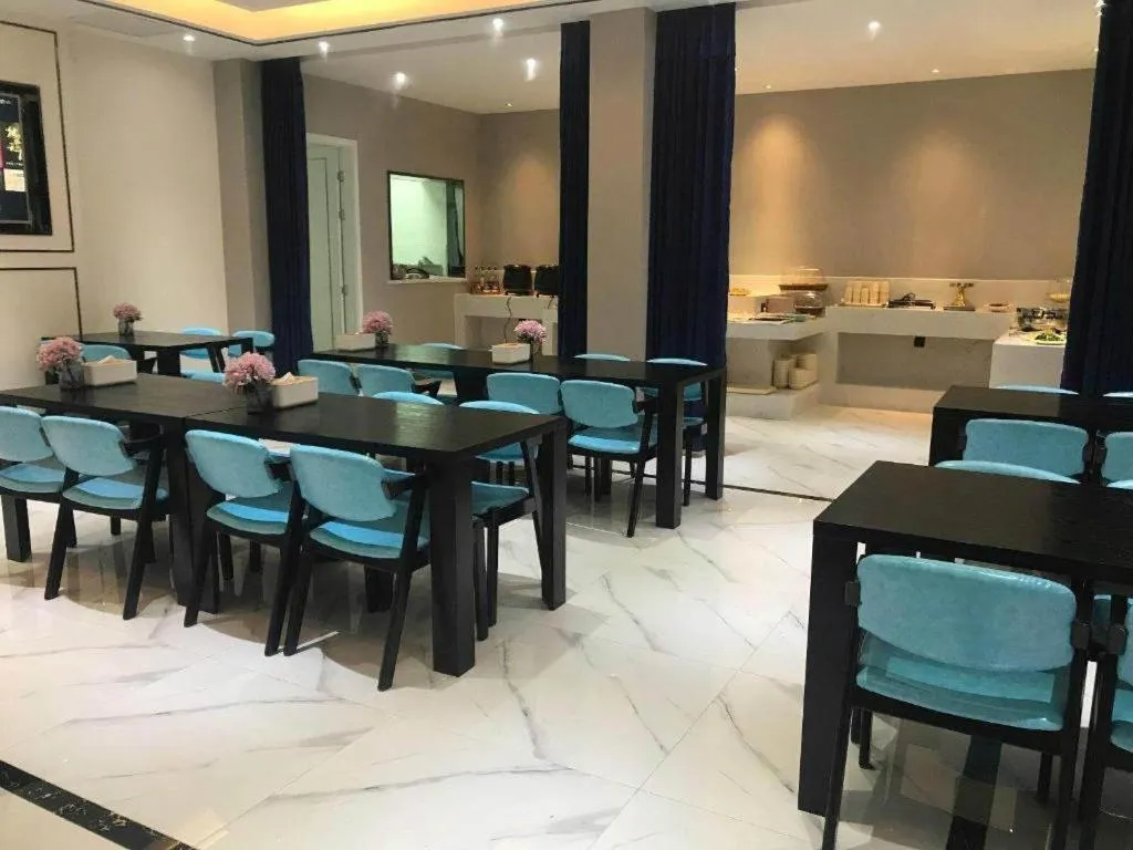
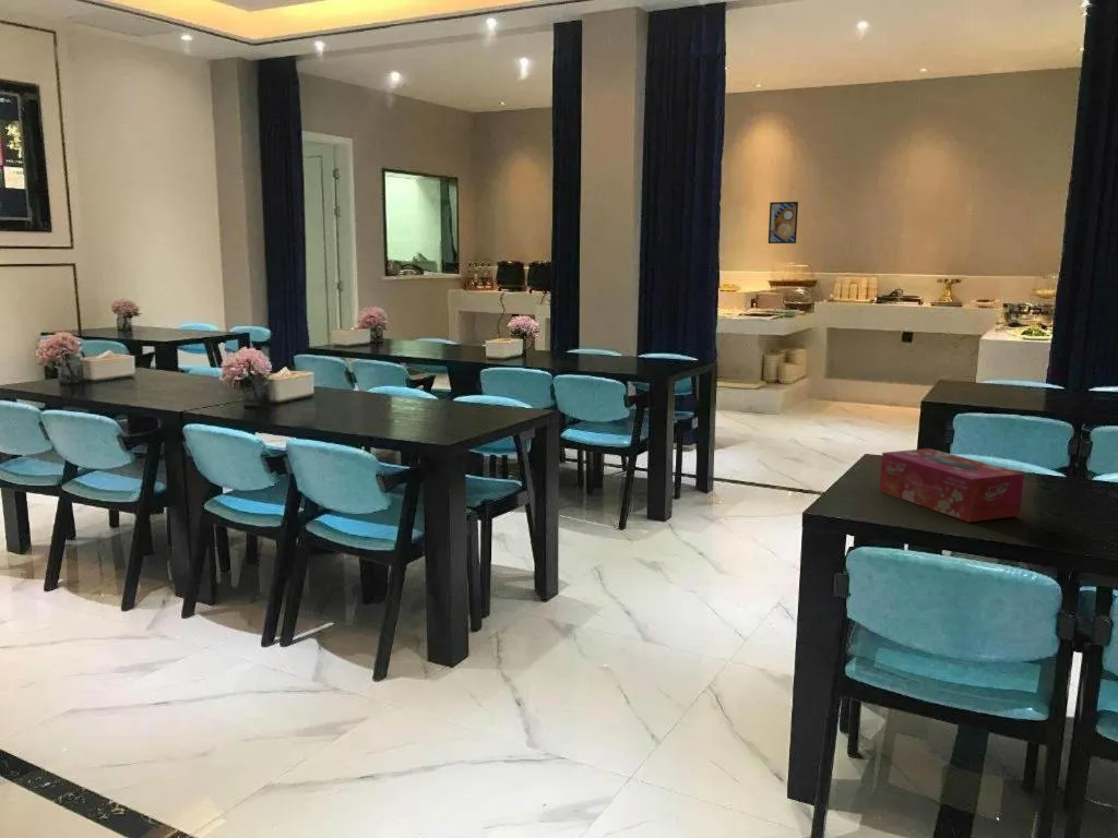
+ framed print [768,201,799,244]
+ tissue box [879,447,1025,524]
